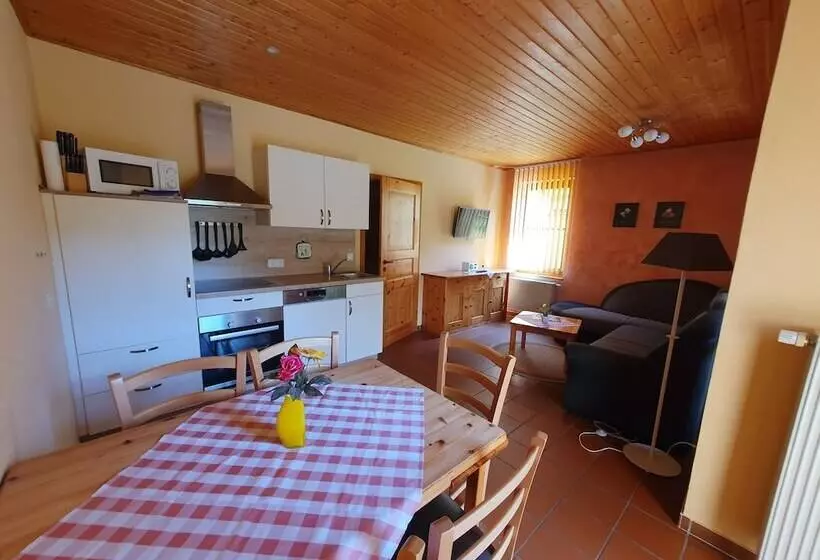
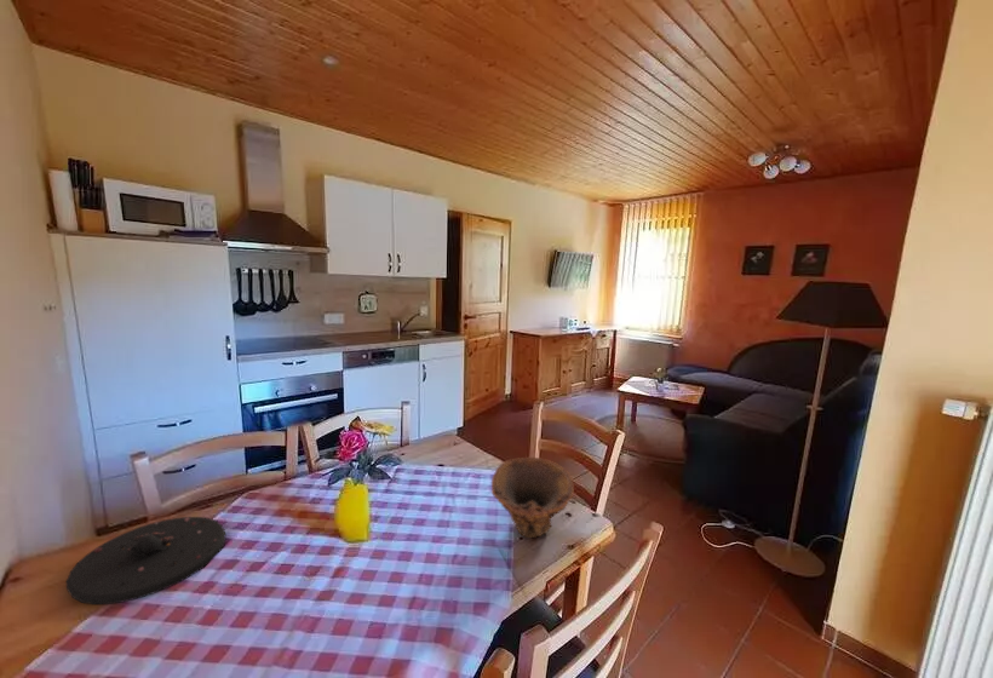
+ plate [65,516,228,605]
+ bowl [490,456,575,539]
